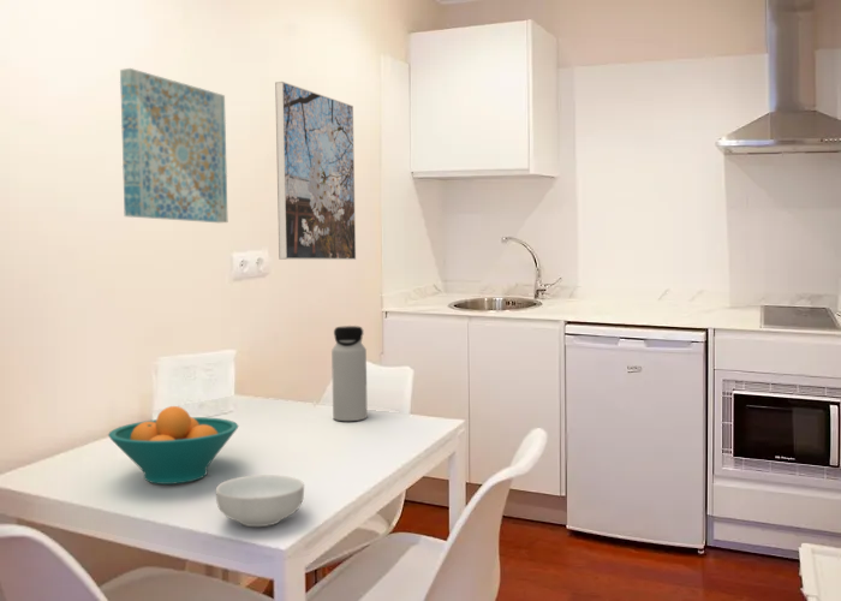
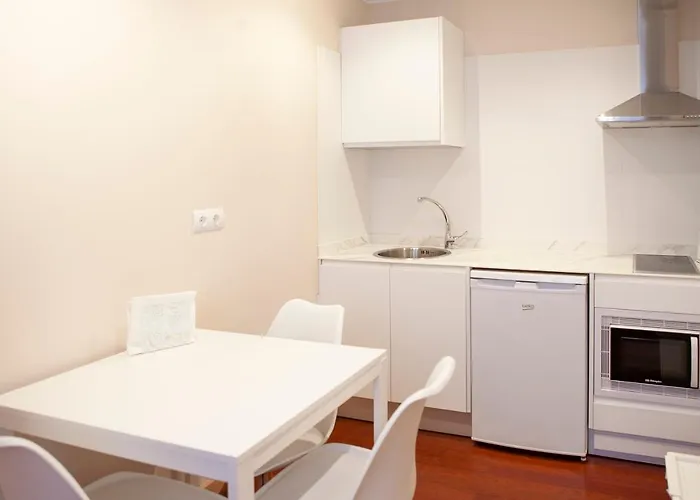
- cereal bowl [215,474,305,528]
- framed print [274,81,357,261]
- wall art [119,67,228,224]
- fruit bowl [107,405,239,486]
- water bottle [330,325,369,422]
